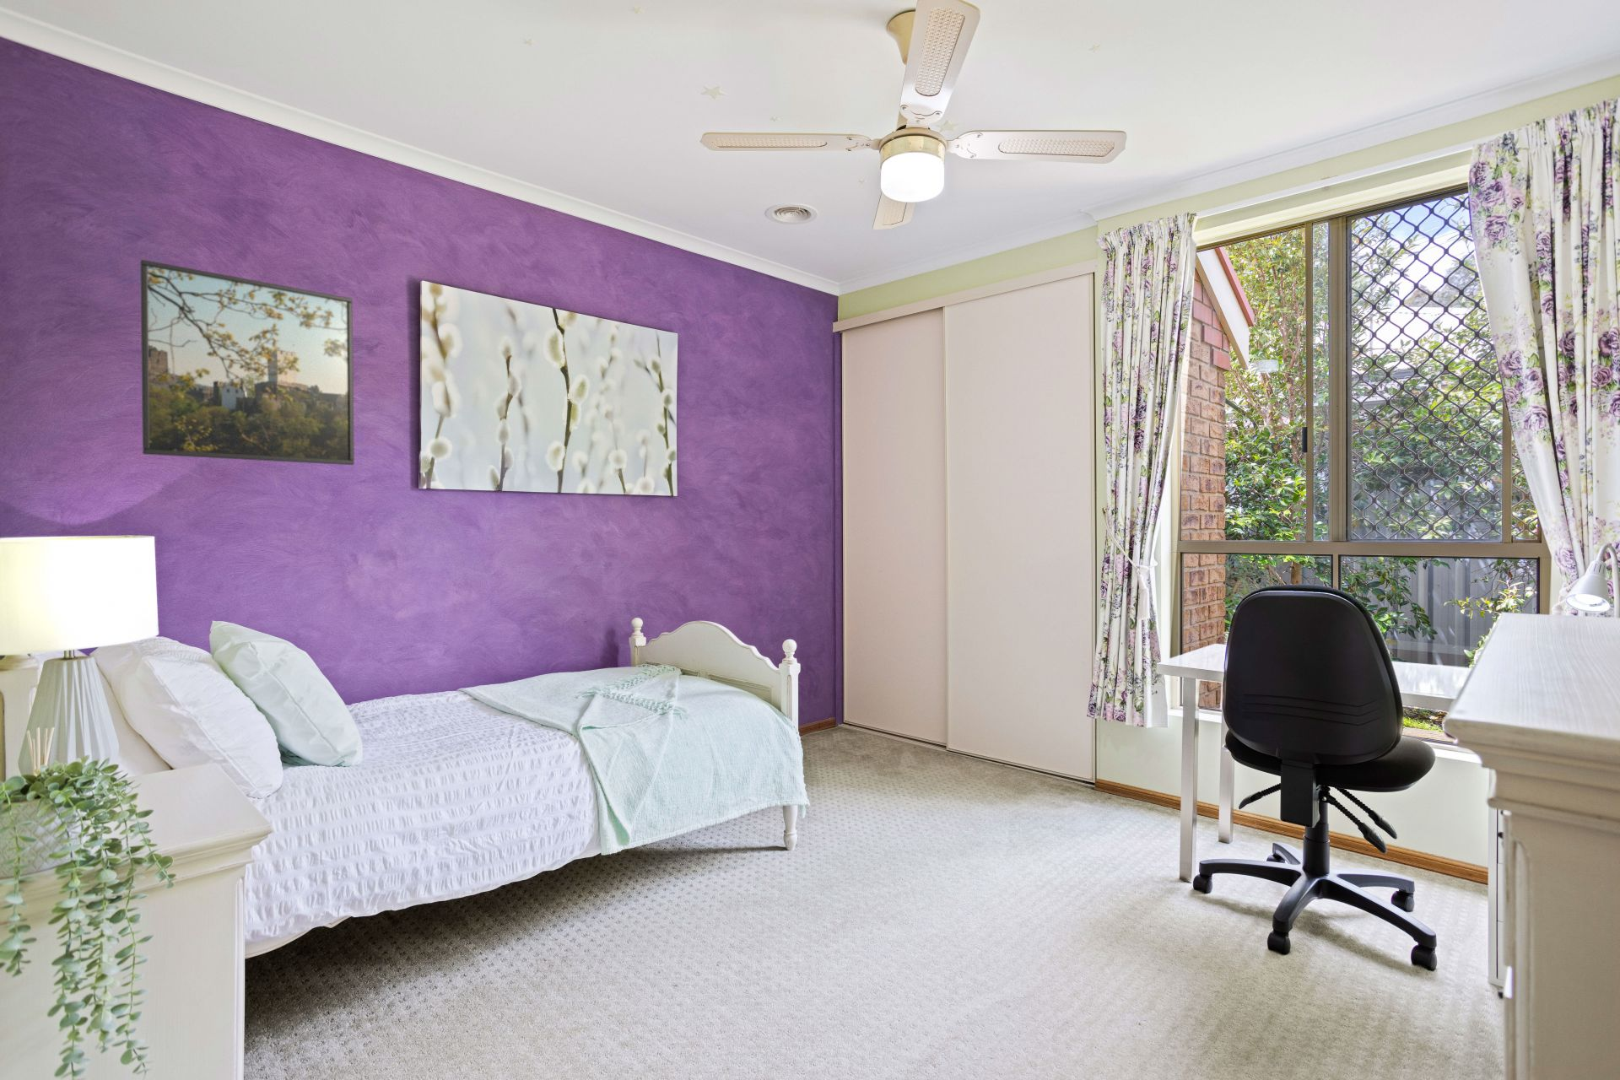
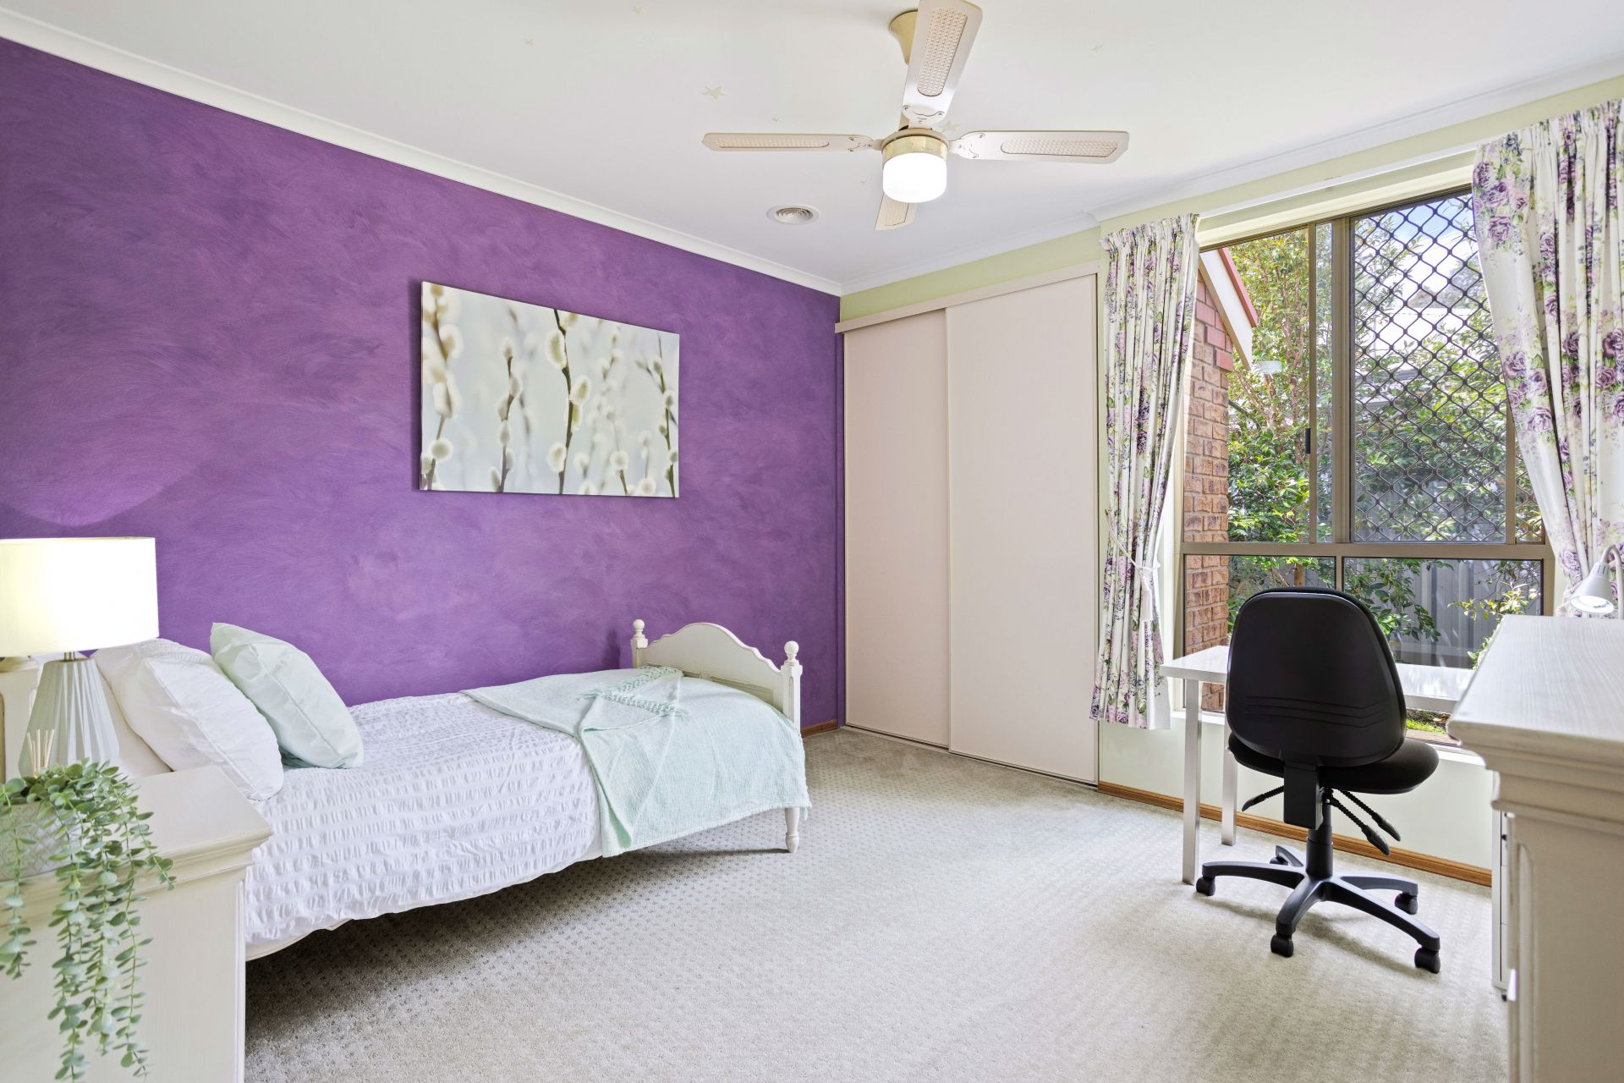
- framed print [140,259,356,465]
